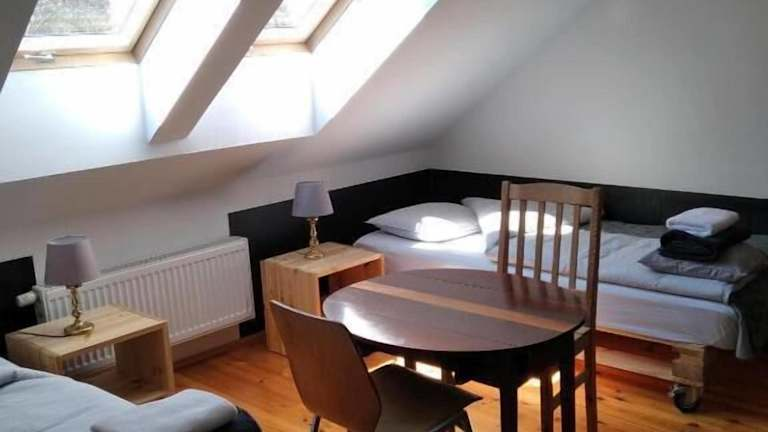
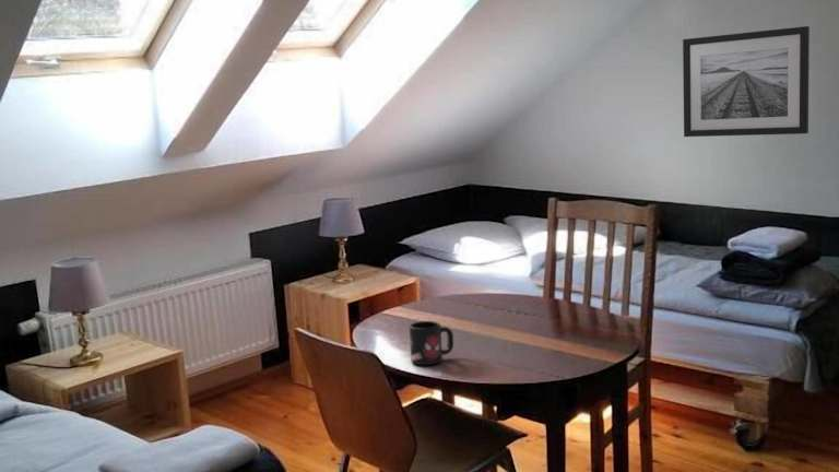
+ mug [409,320,454,366]
+ wall art [682,25,811,138]
